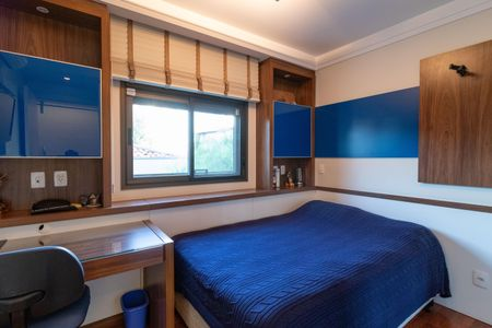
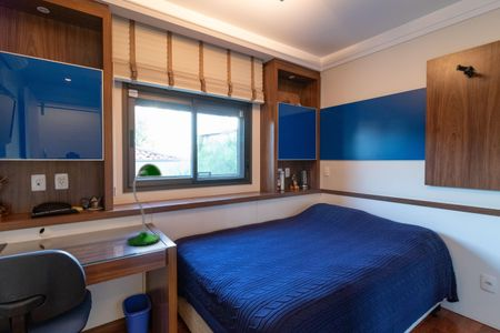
+ desk lamp [126,162,164,246]
